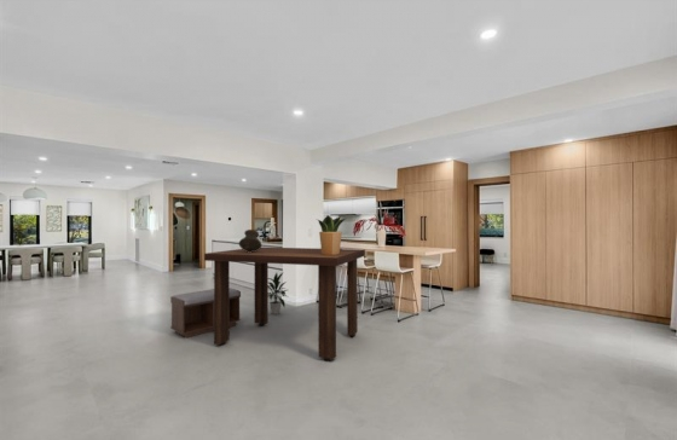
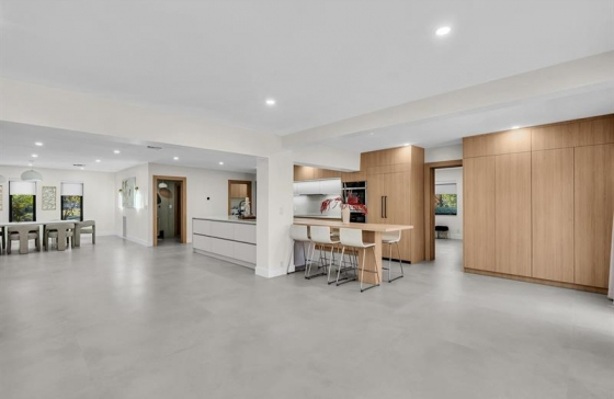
- bench [169,286,242,338]
- dining table [203,247,366,363]
- potted plant [317,214,348,255]
- indoor plant [268,272,290,315]
- ceramic pot [238,228,262,253]
